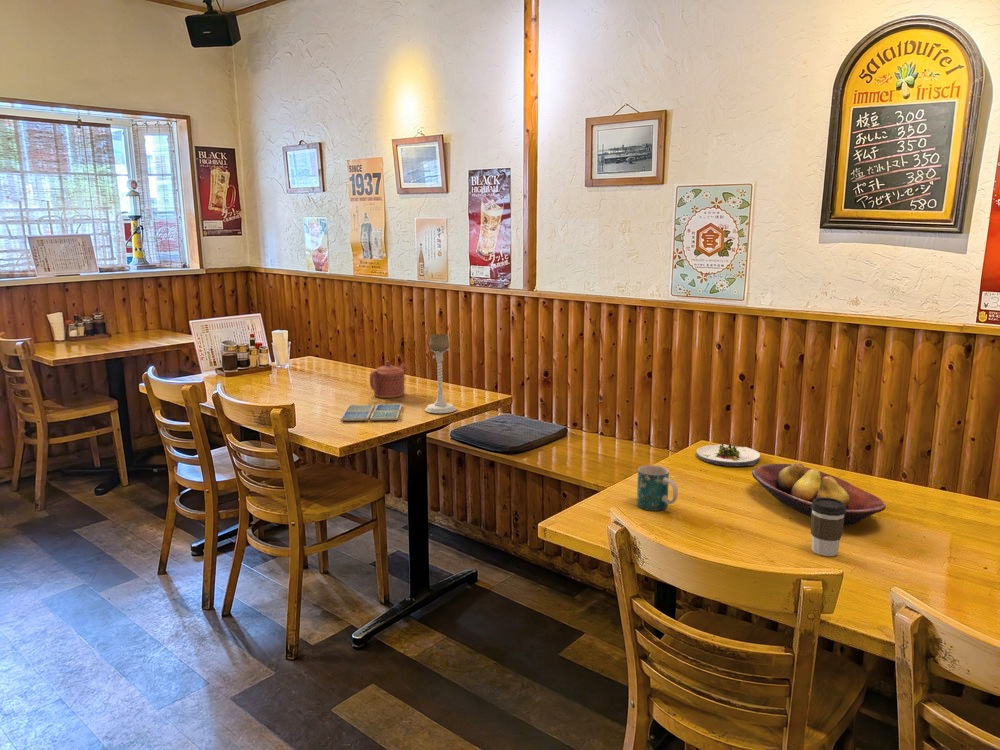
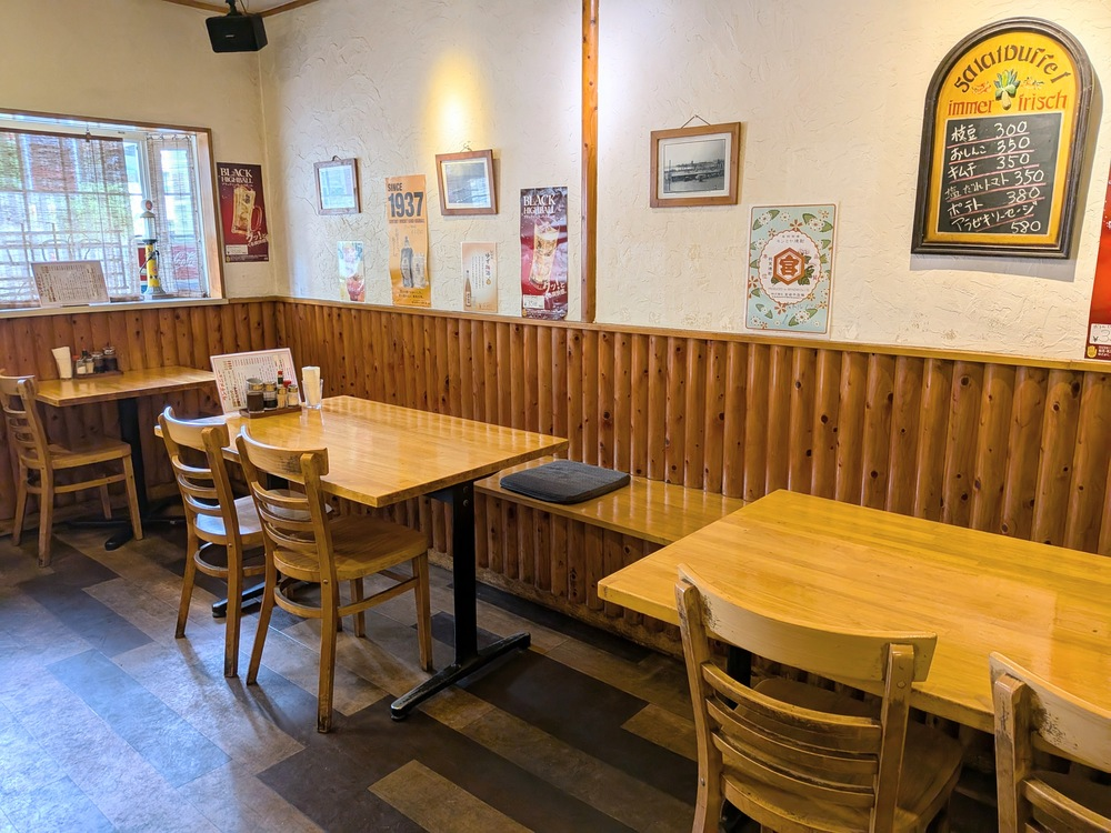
- mug [636,464,679,512]
- teapot [369,360,406,399]
- salad plate [695,443,761,467]
- fruit bowl [751,461,887,526]
- drink coaster [340,403,403,422]
- coffee cup [810,497,846,557]
- candle holder [424,333,457,414]
